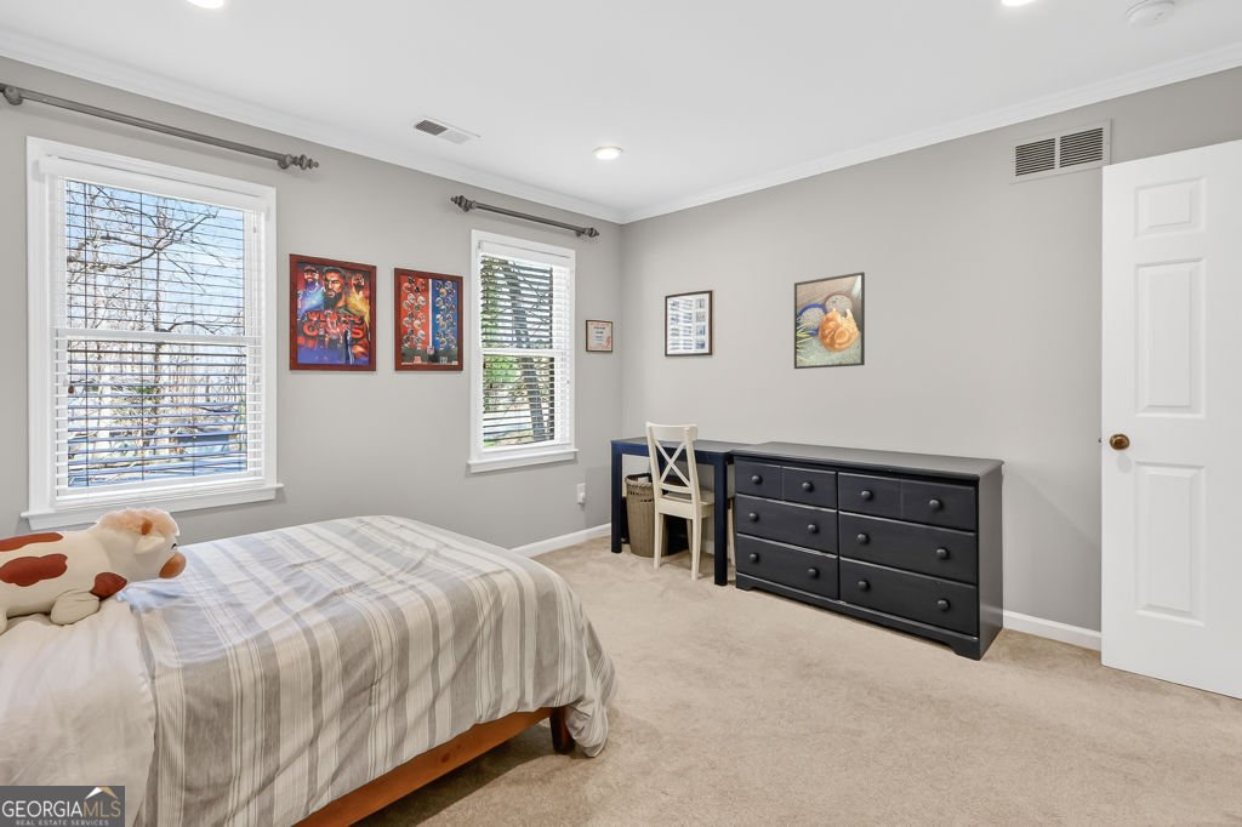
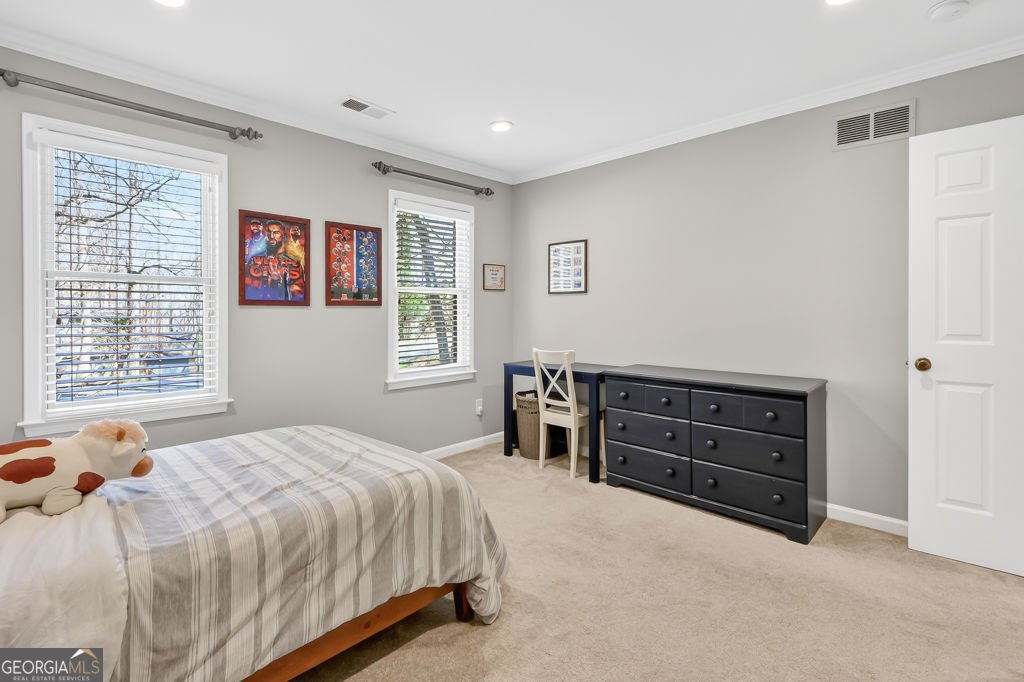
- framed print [793,270,866,370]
